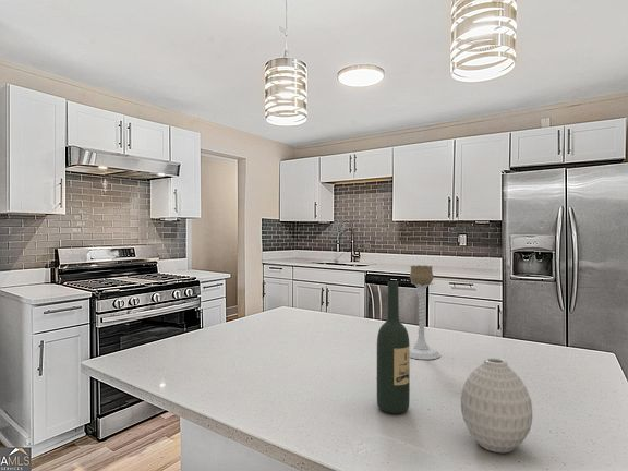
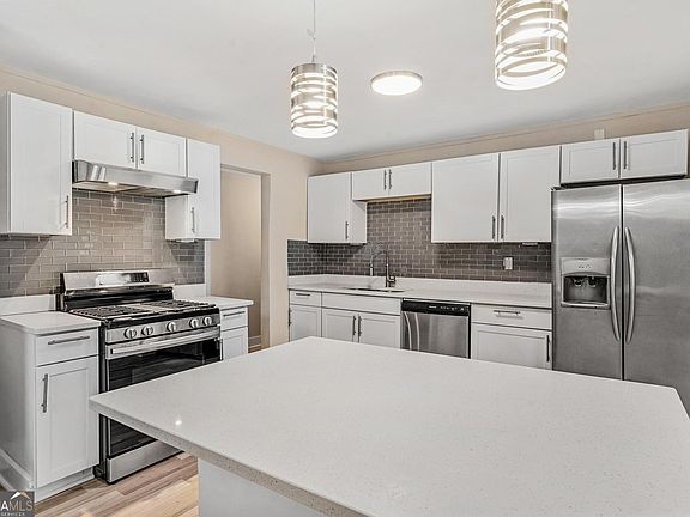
- candle holder [409,265,442,361]
- wine bottle [376,280,411,414]
- vase [460,357,533,455]
